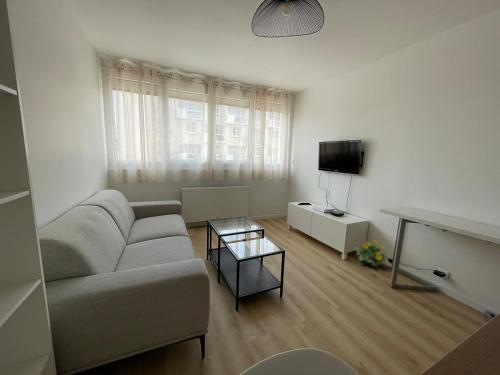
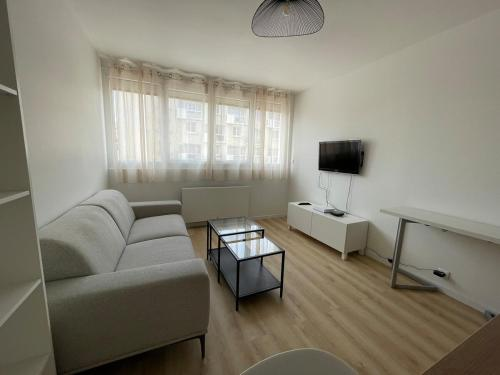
- flowering plant [354,239,388,268]
